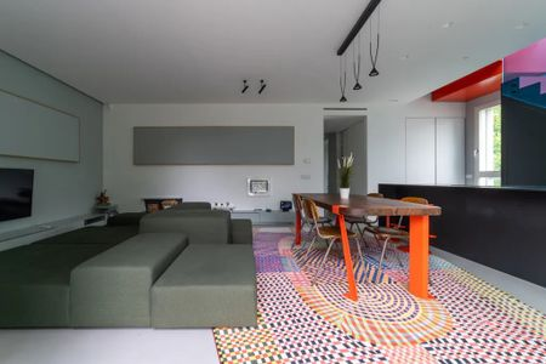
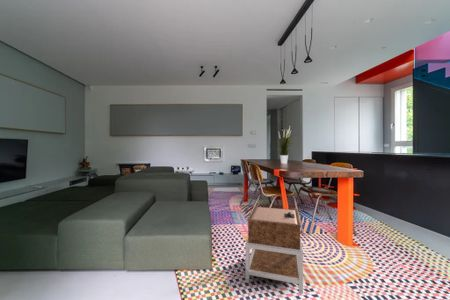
+ nightstand [244,205,304,295]
